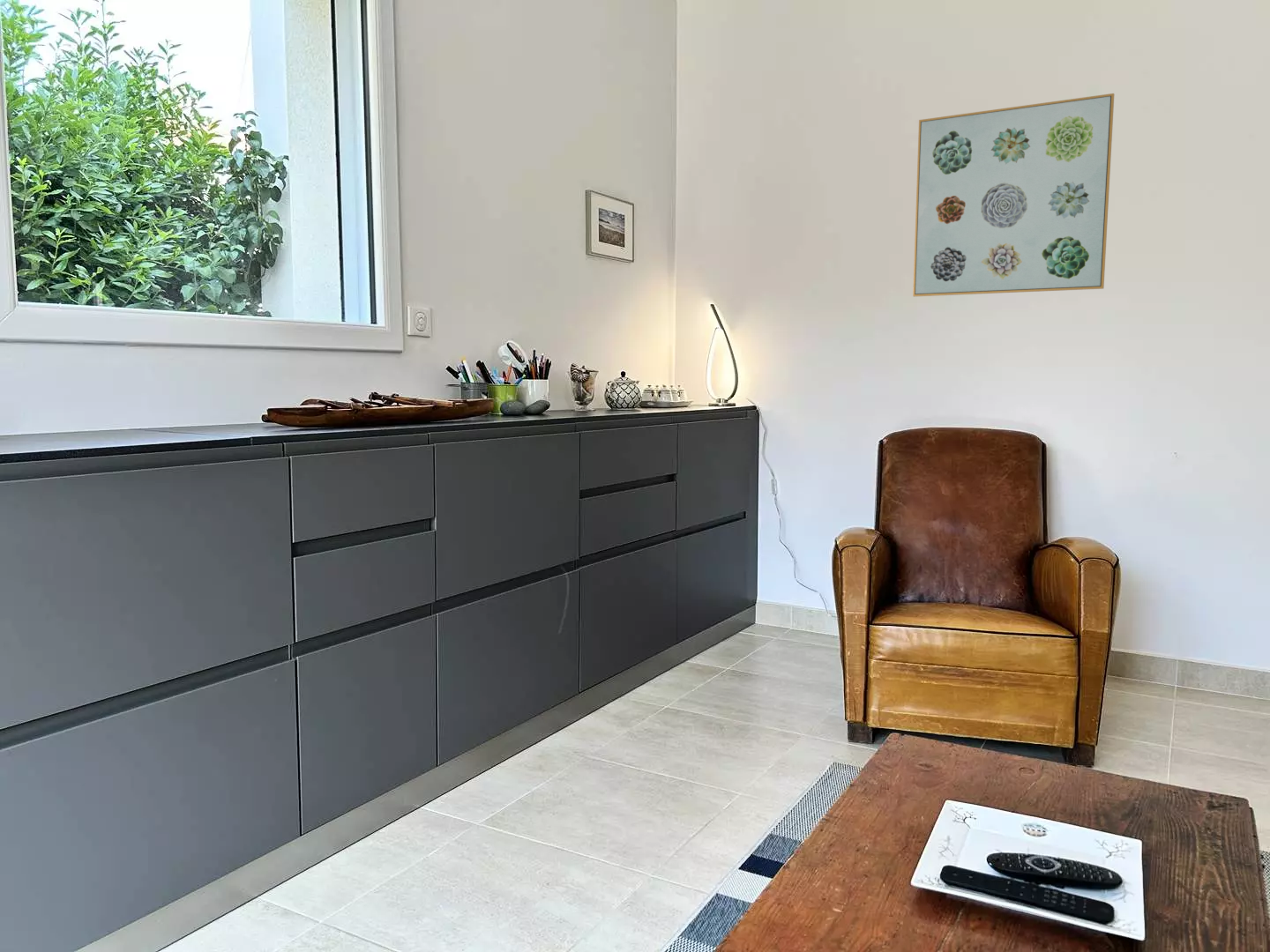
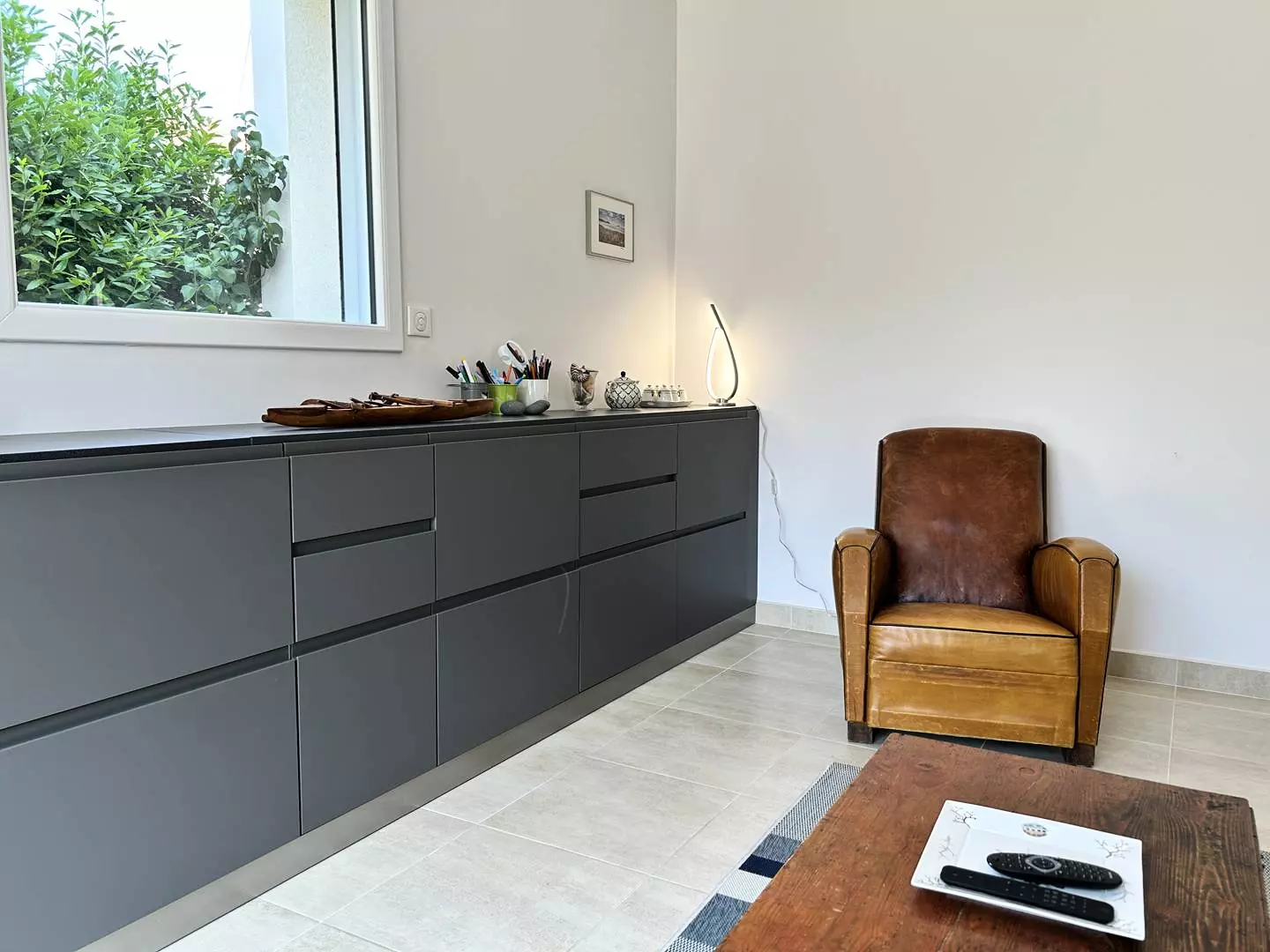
- wall art [912,93,1115,297]
